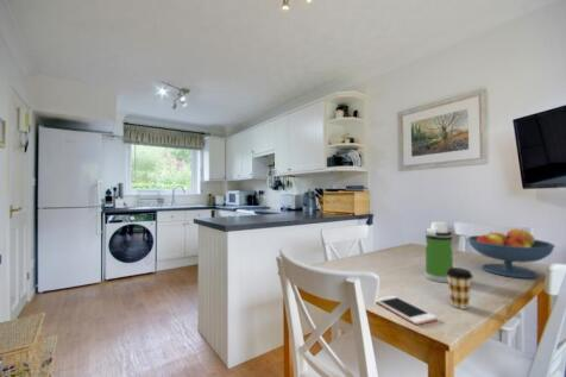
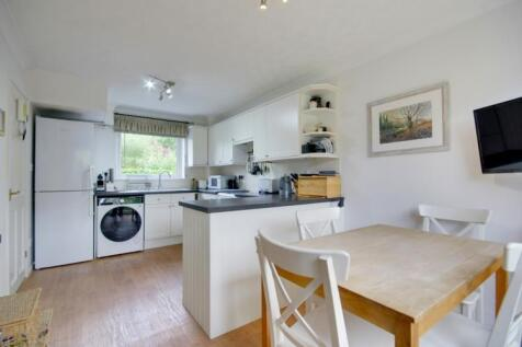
- cell phone [376,295,439,326]
- coffee cup [446,266,474,310]
- fruit bowl [466,227,556,279]
- water bottle [423,221,454,283]
